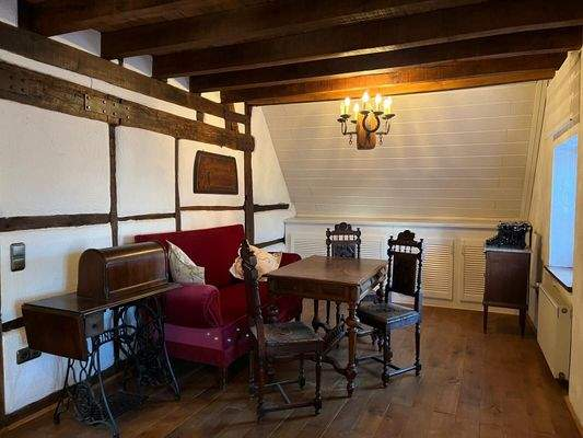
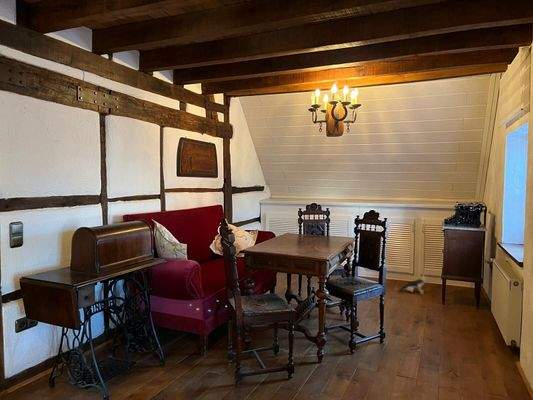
+ plush toy [398,273,429,295]
